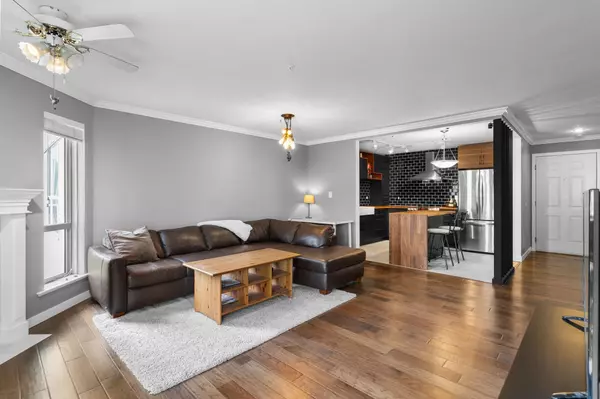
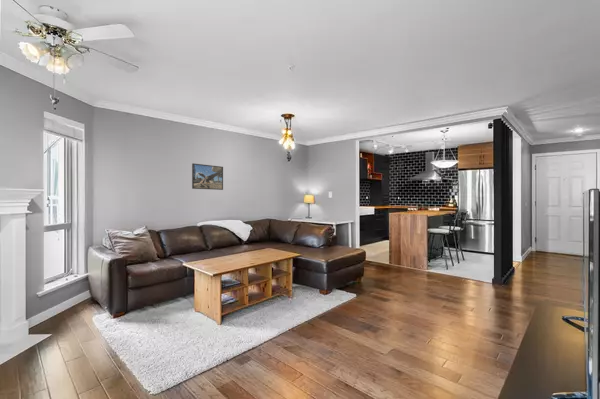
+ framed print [191,162,224,191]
